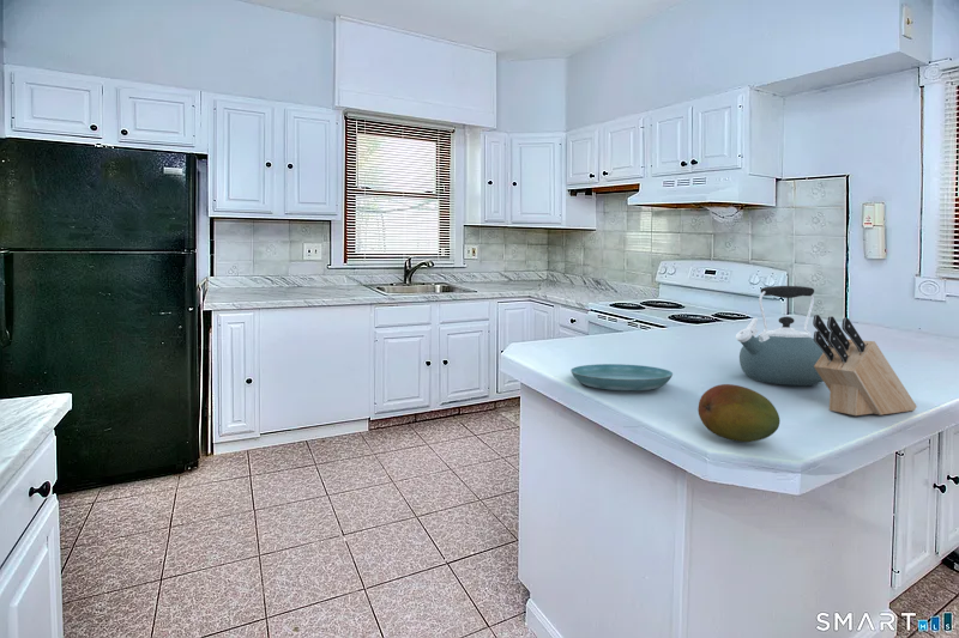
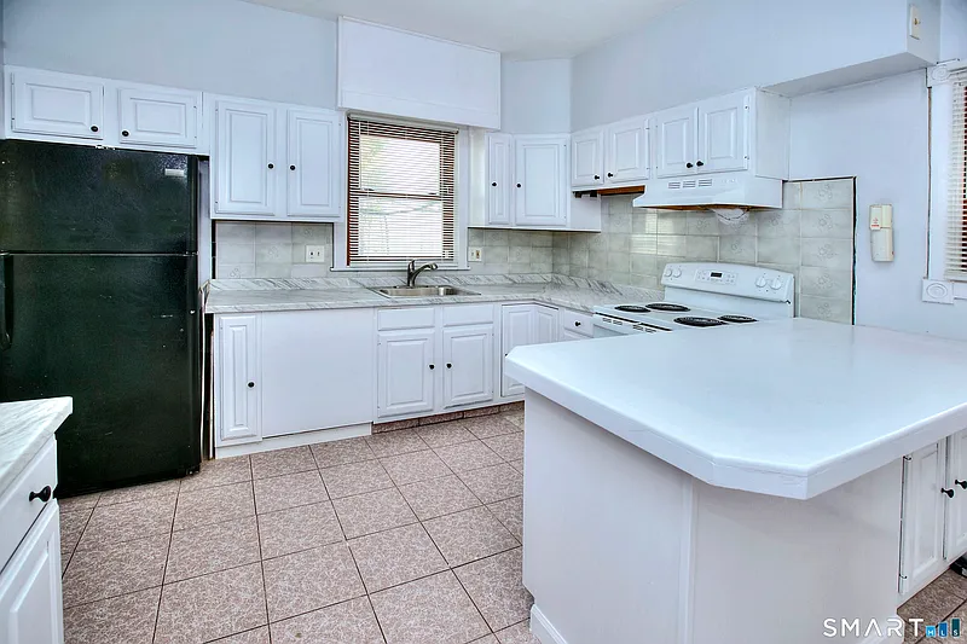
- knife block [812,314,918,417]
- kettle [735,285,824,387]
- fruit [696,383,782,443]
- saucer [569,363,674,391]
